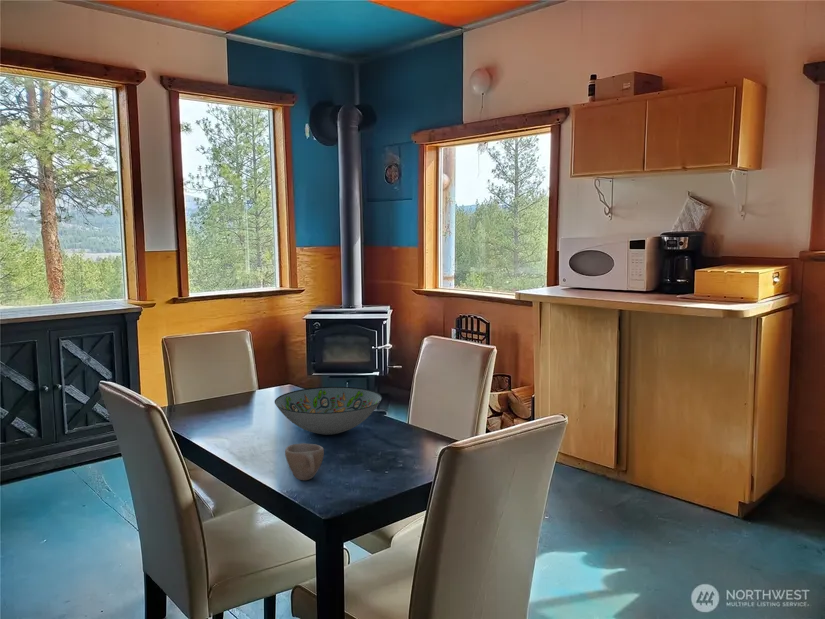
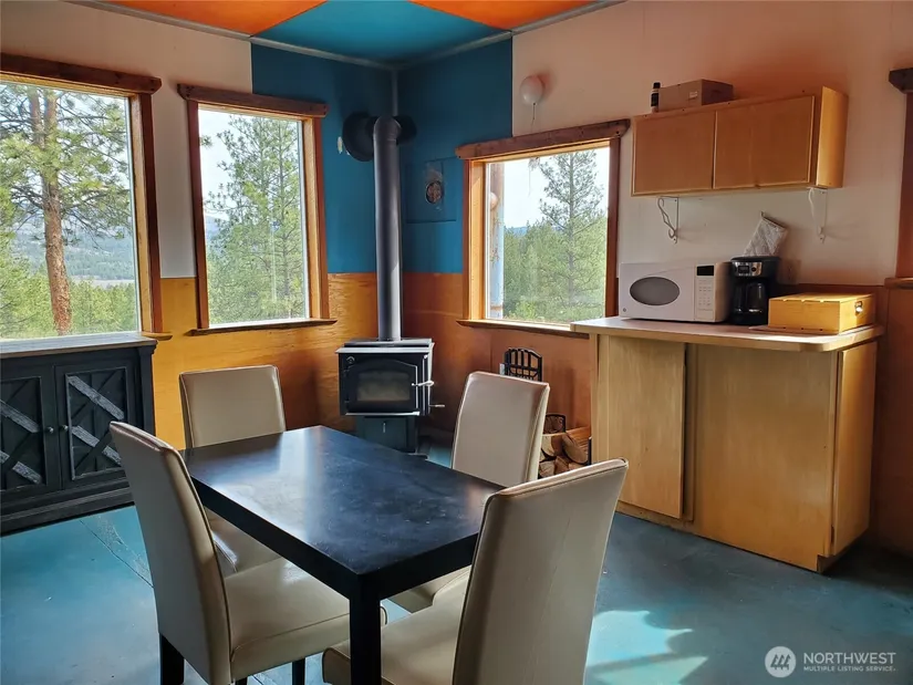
- decorative bowl [274,386,383,436]
- cup [284,442,325,481]
